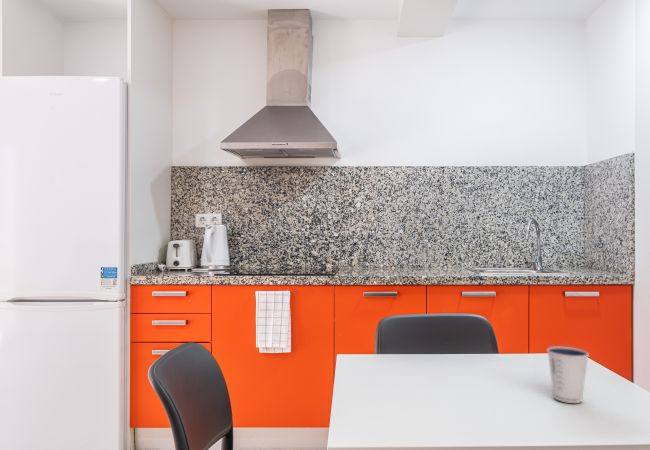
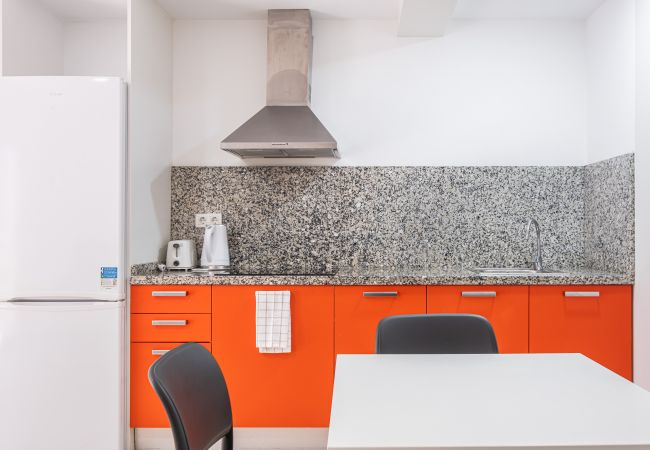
- dixie cup [546,346,590,404]
